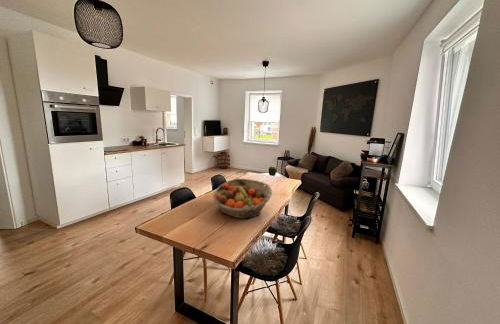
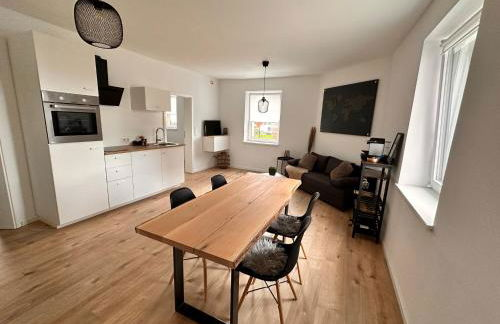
- fruit basket [212,178,273,220]
